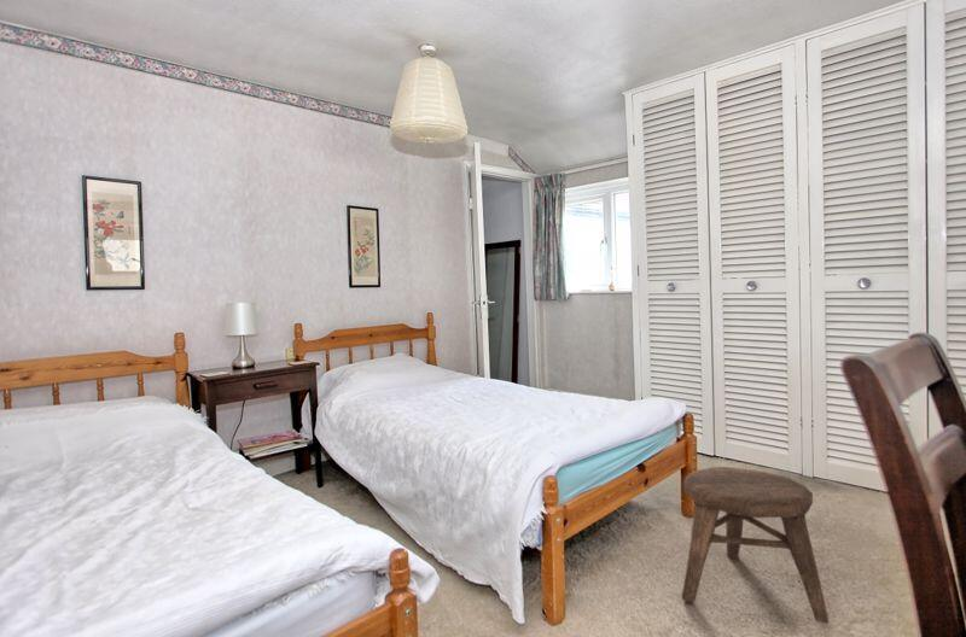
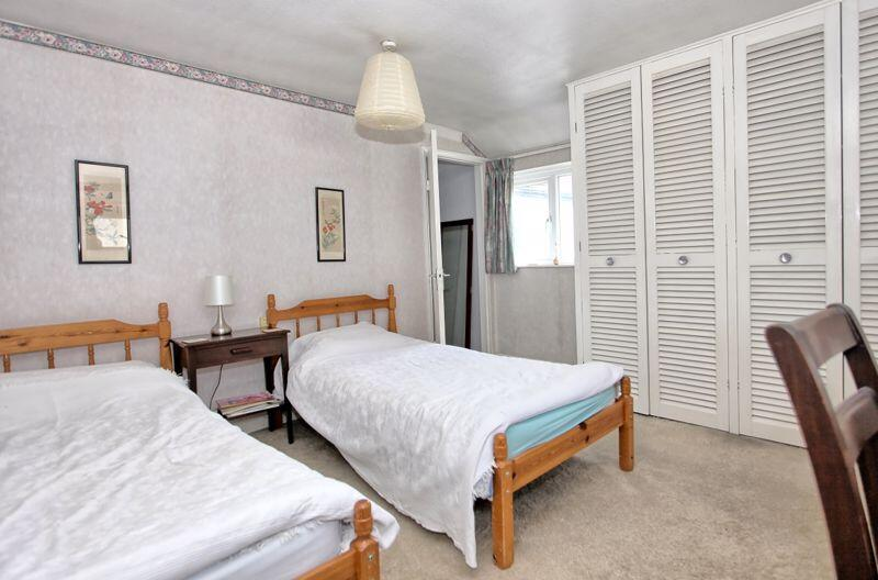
- stool [681,466,830,625]
